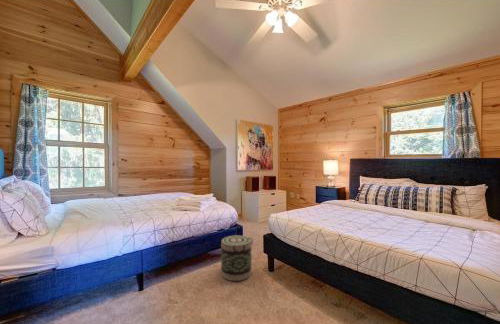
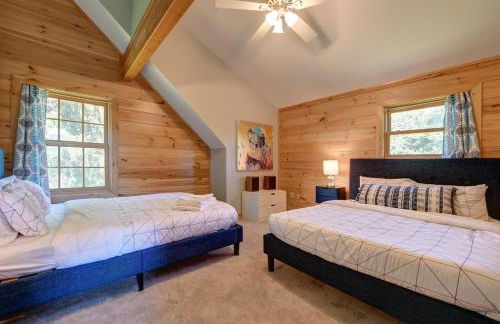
- basket [220,234,254,282]
